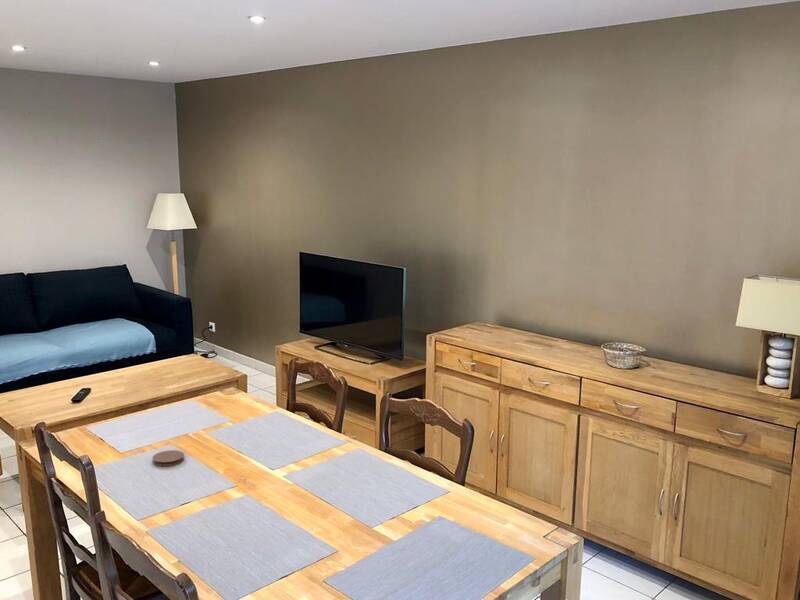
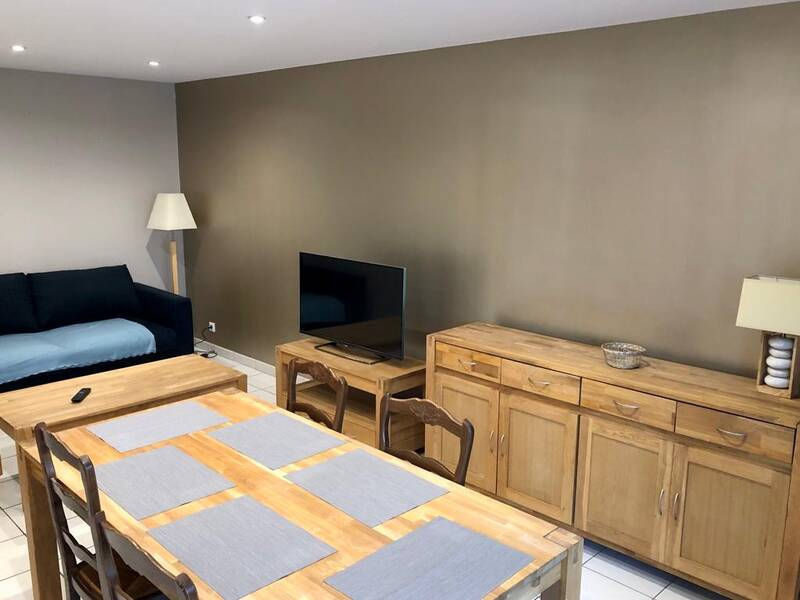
- coaster [151,449,185,467]
